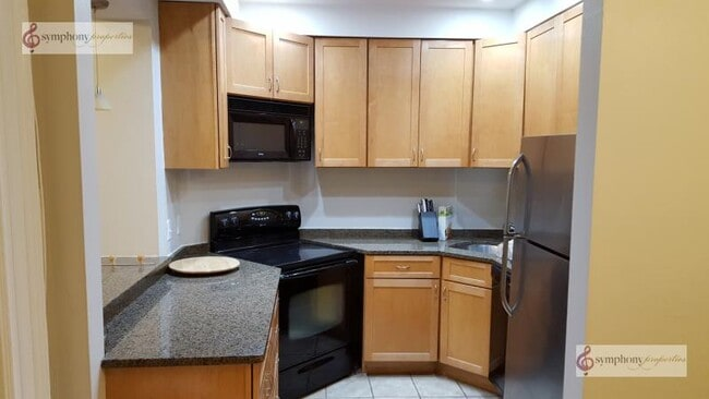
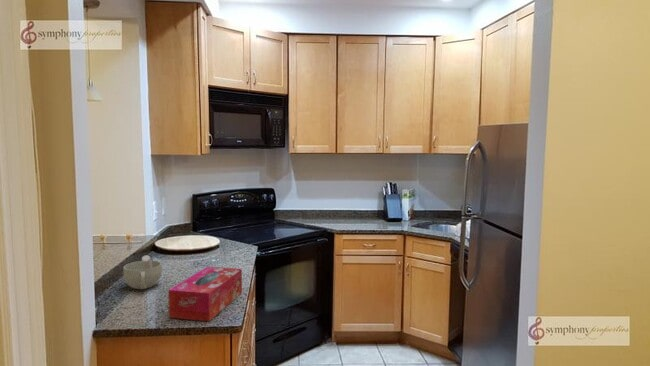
+ tissue box [167,266,243,322]
+ cup [122,254,163,290]
